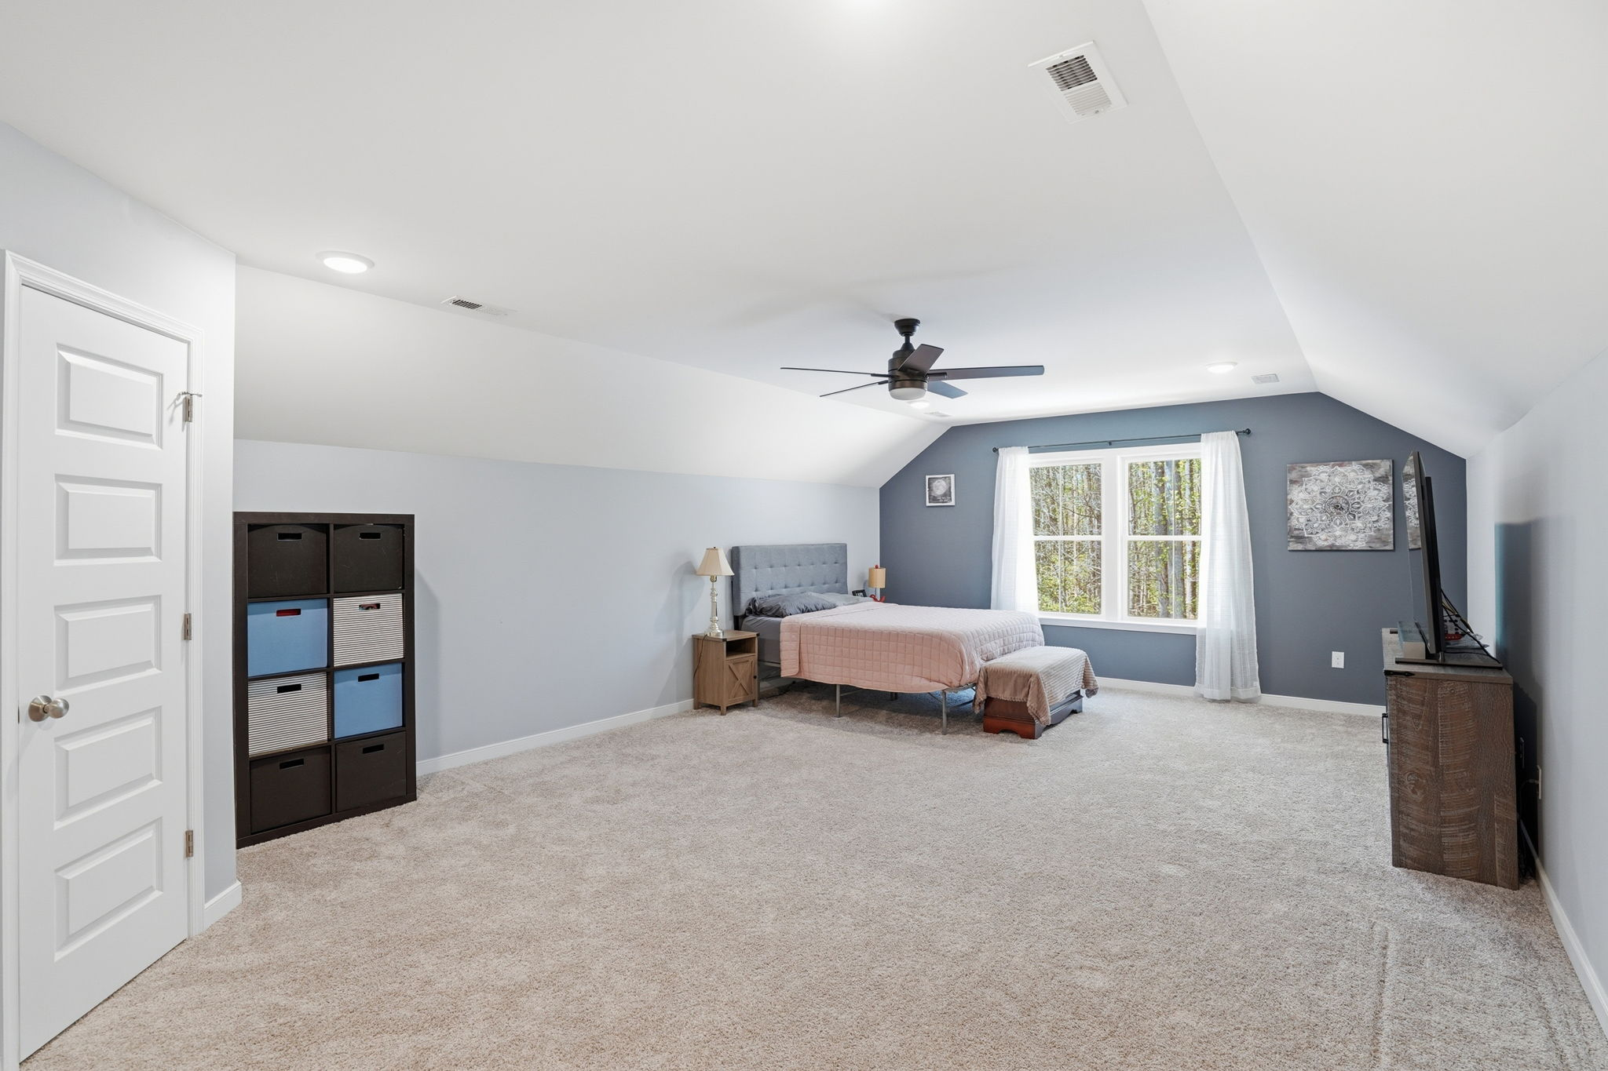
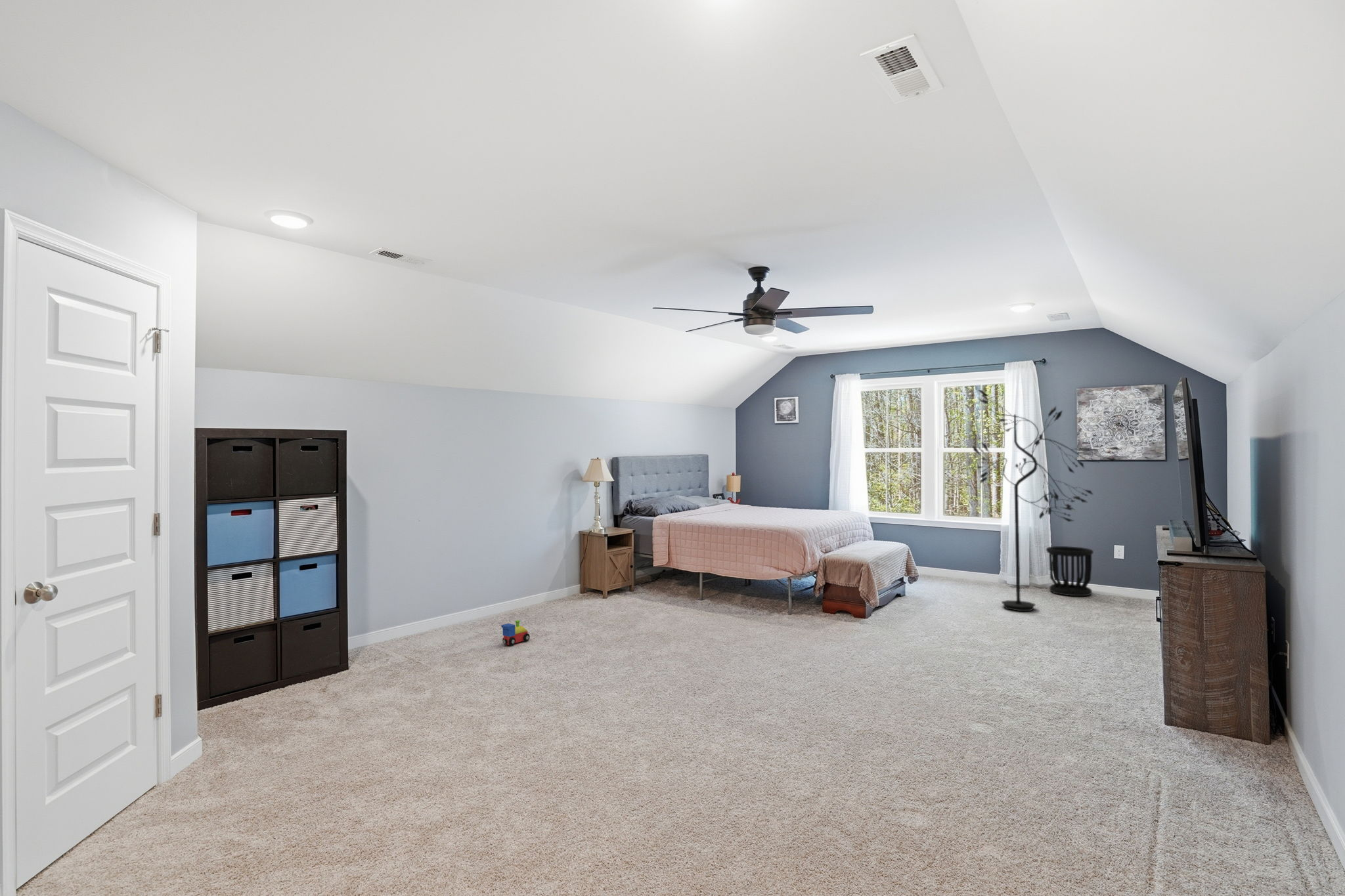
+ wastebasket [1046,545,1094,597]
+ floor lamp [972,389,1122,612]
+ toy train [500,620,531,647]
